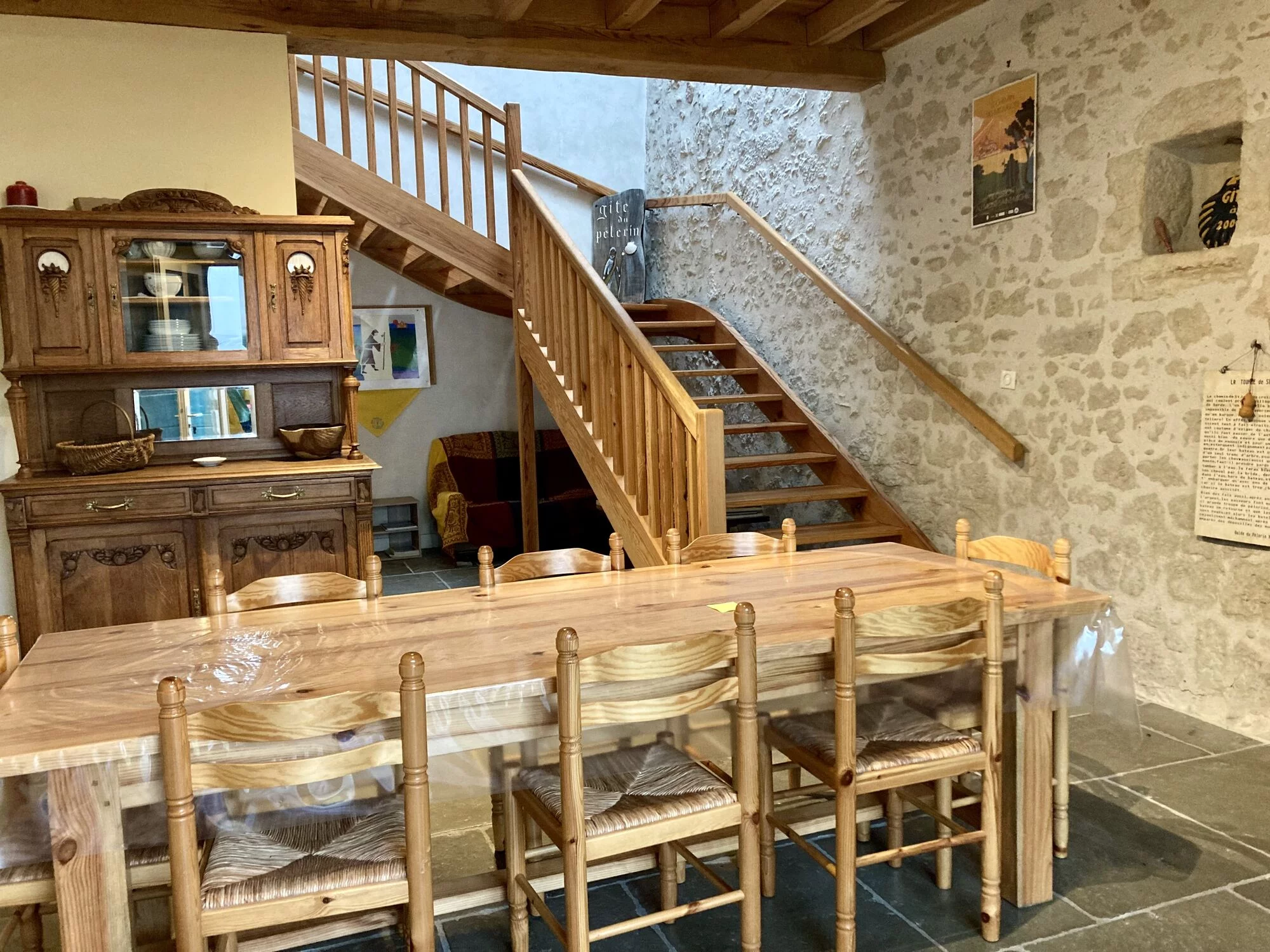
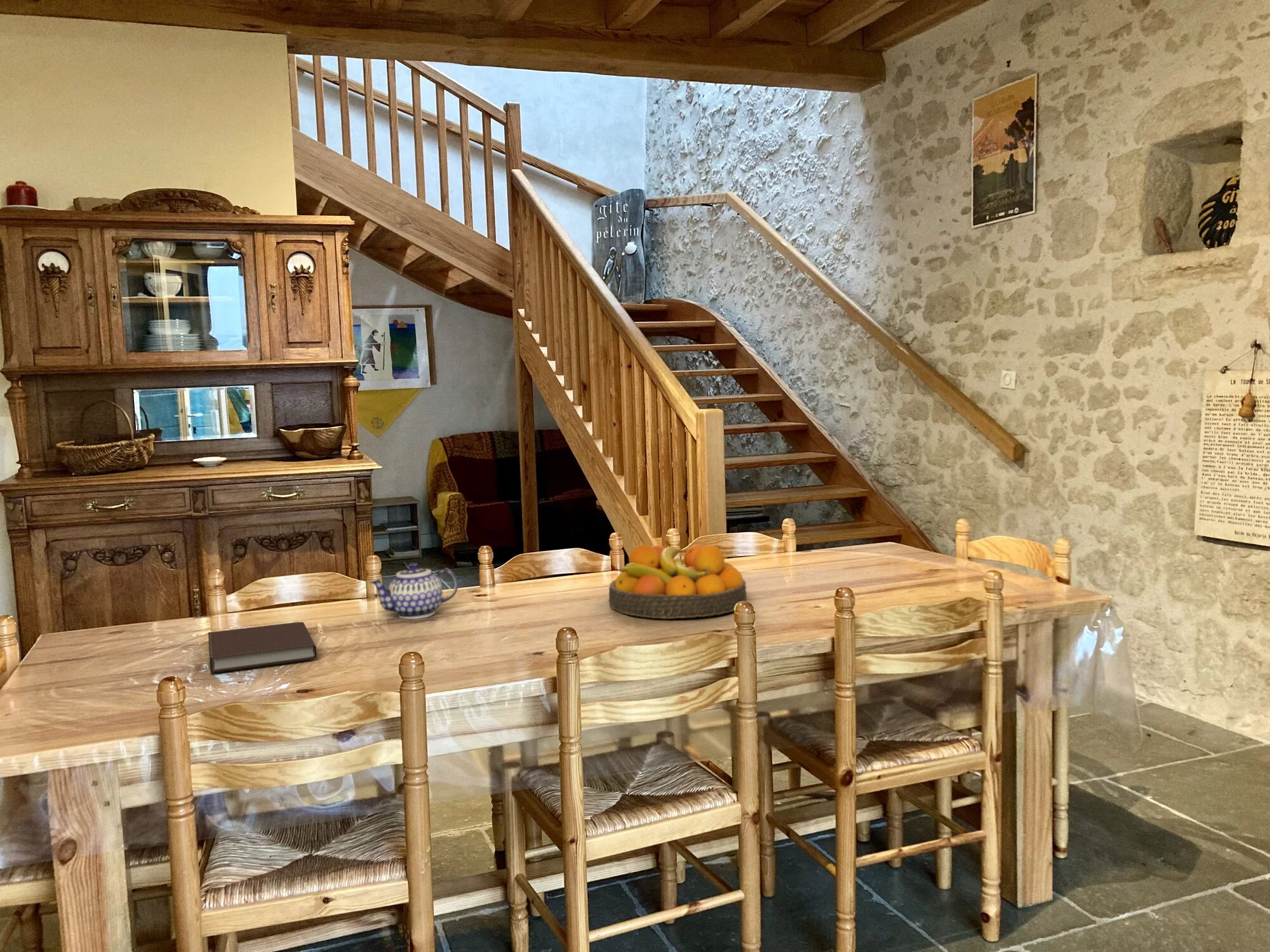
+ teapot [369,562,458,619]
+ notebook [208,621,318,673]
+ fruit bowl [608,544,747,619]
